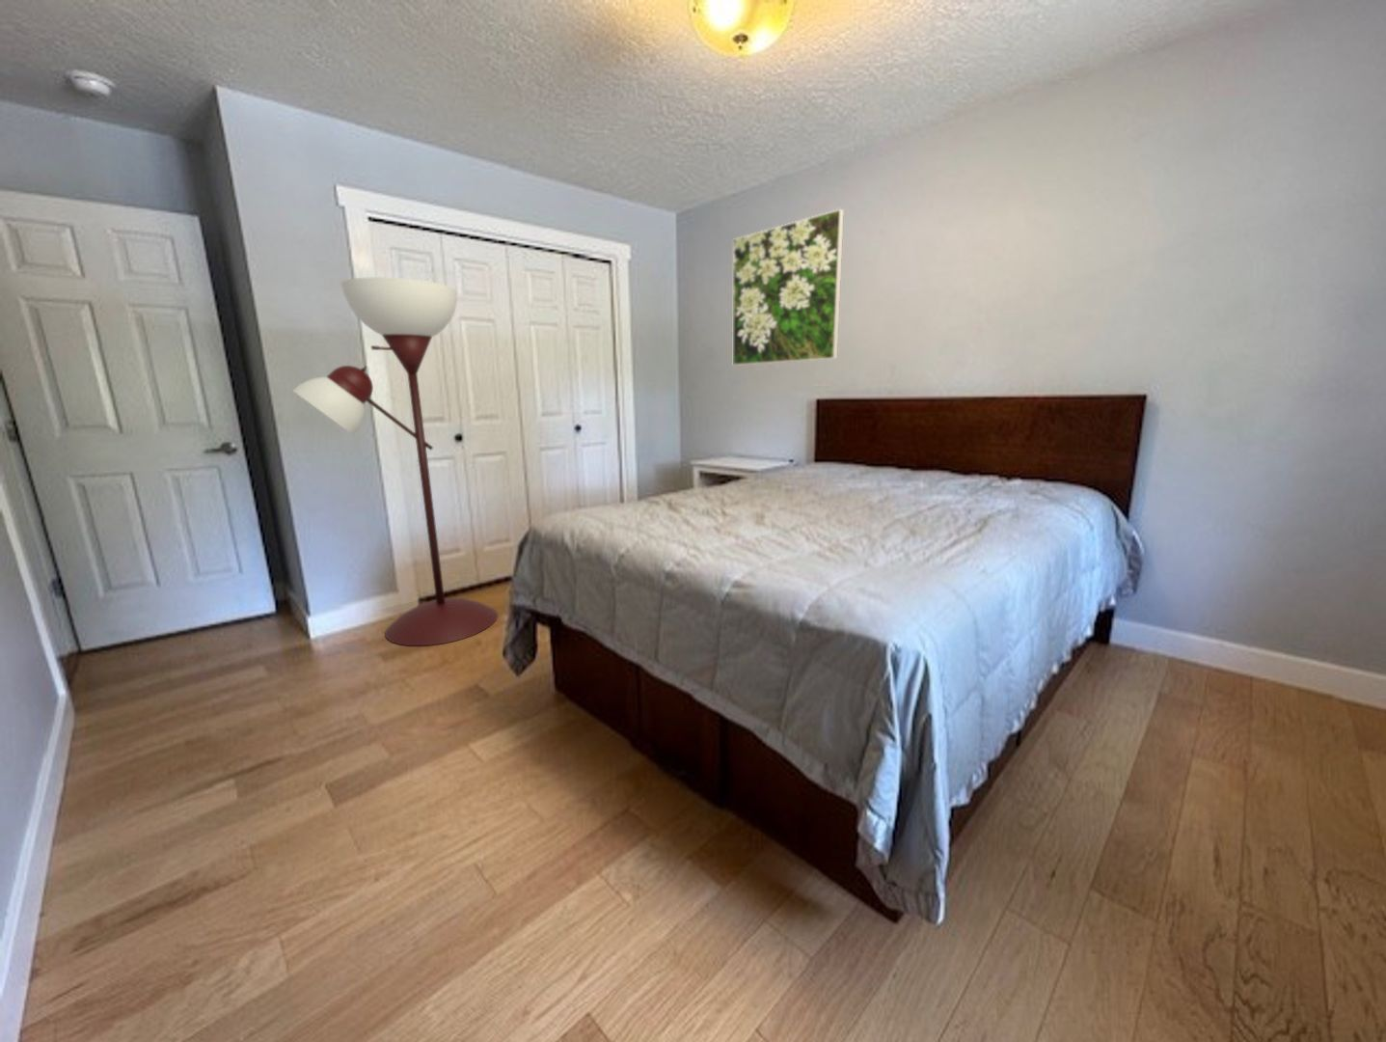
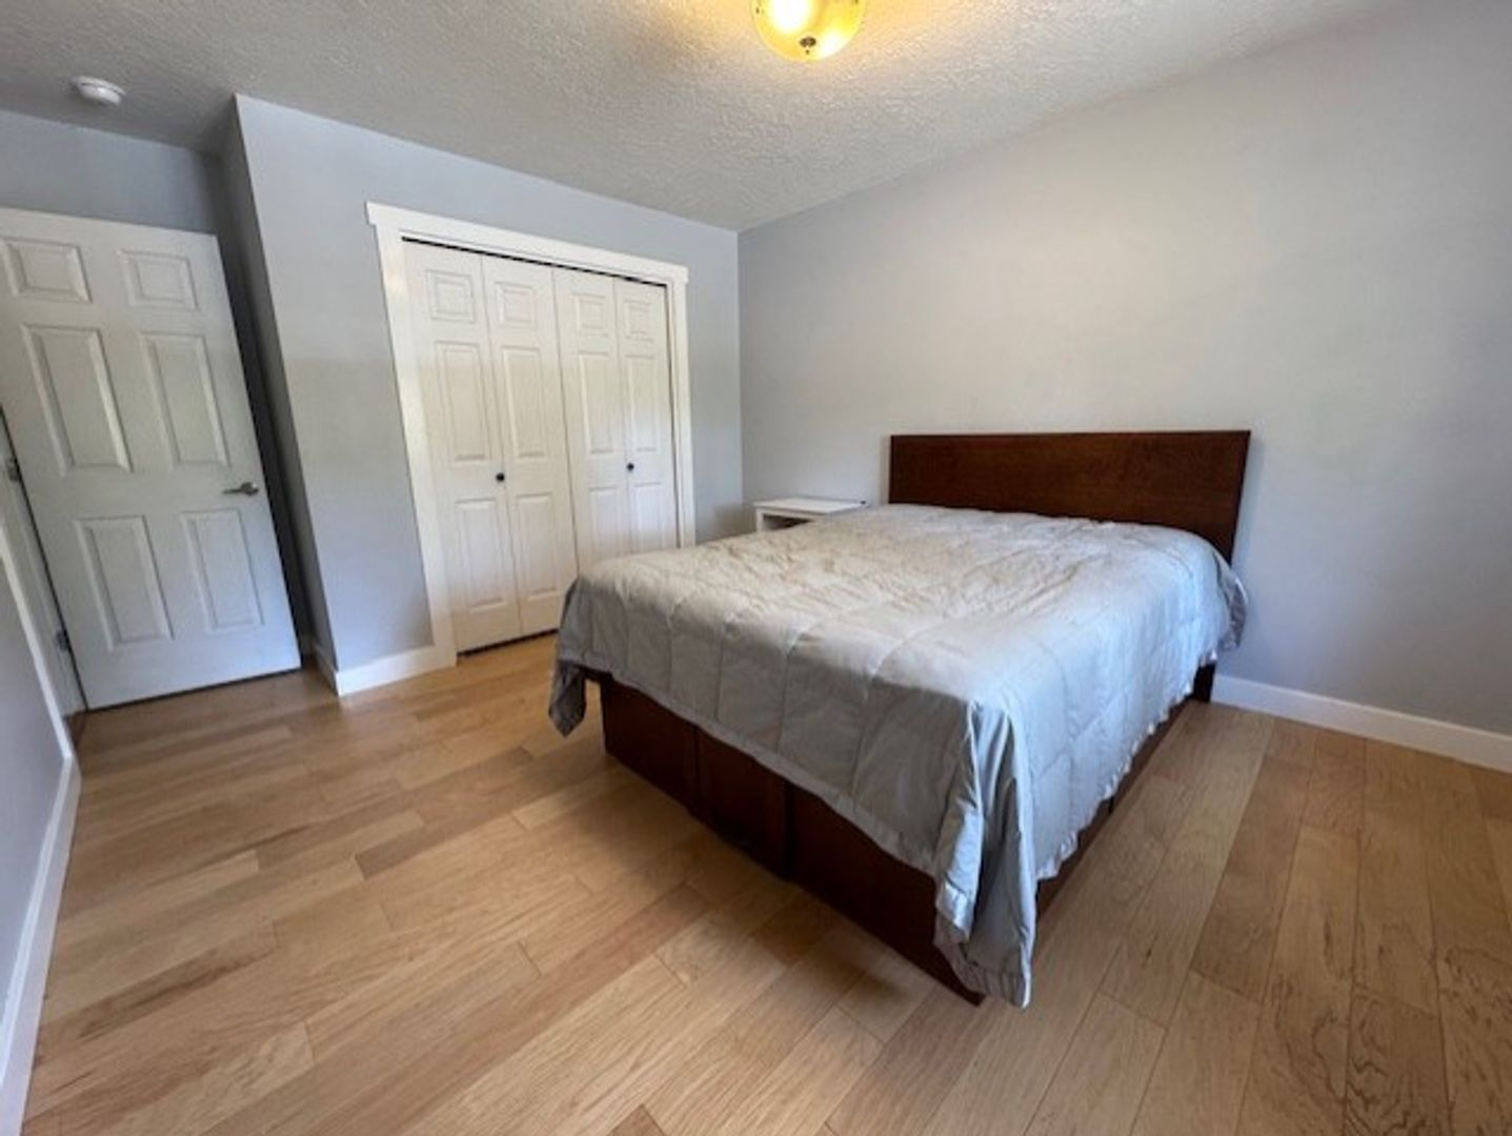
- floor lamp [291,276,499,647]
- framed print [732,208,845,367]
